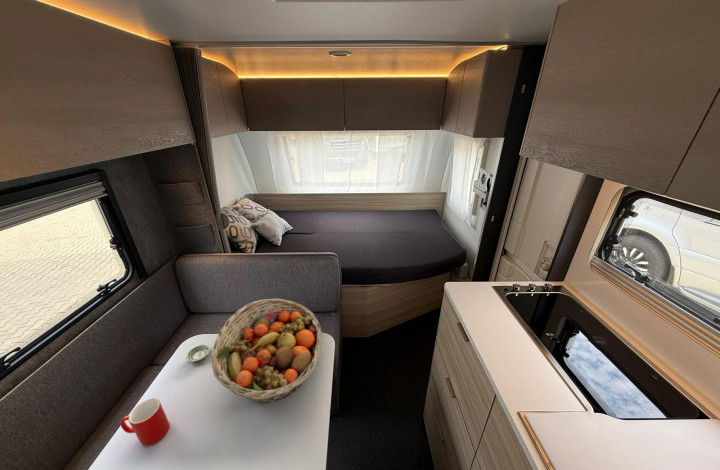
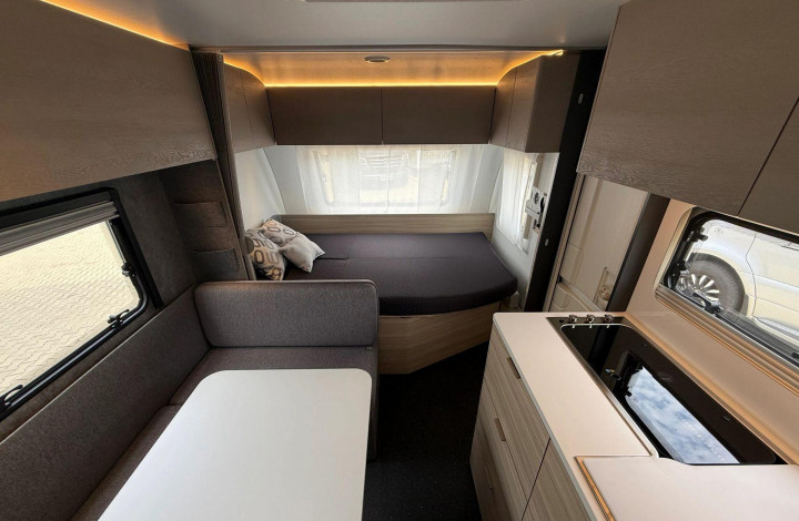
- cup [119,398,171,447]
- saucer [185,343,211,363]
- fruit basket [210,298,323,403]
